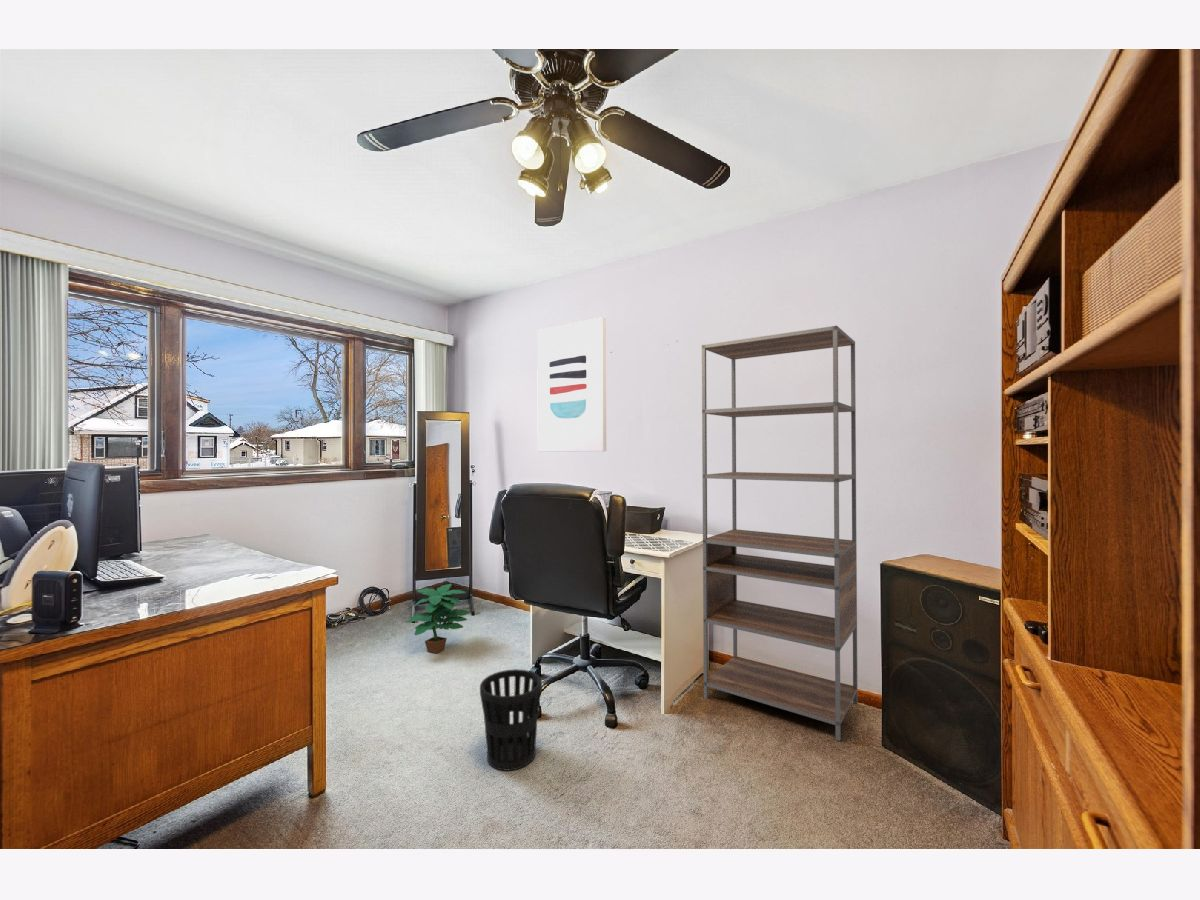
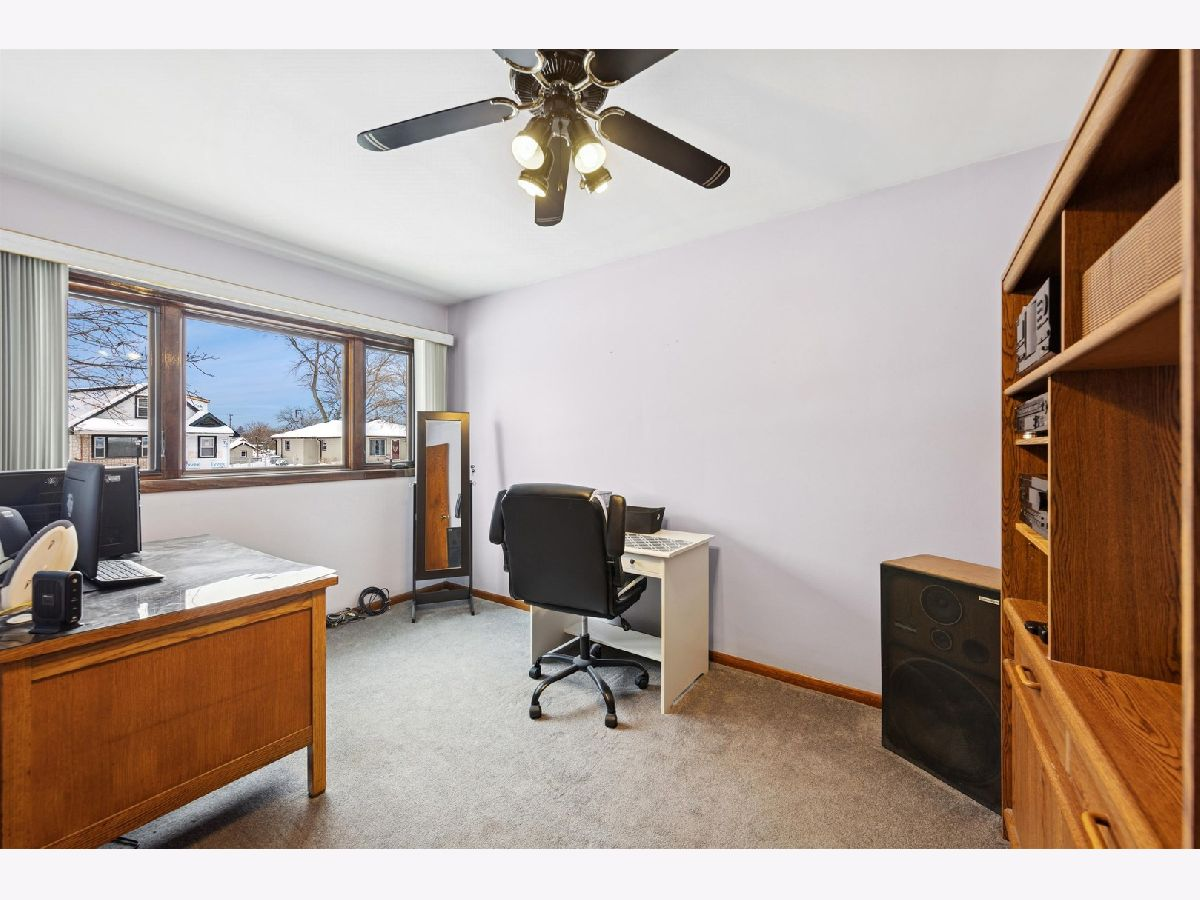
- shelving unit [701,325,859,742]
- wall art [536,316,607,453]
- potted plant [406,583,472,654]
- wastebasket [479,668,543,772]
